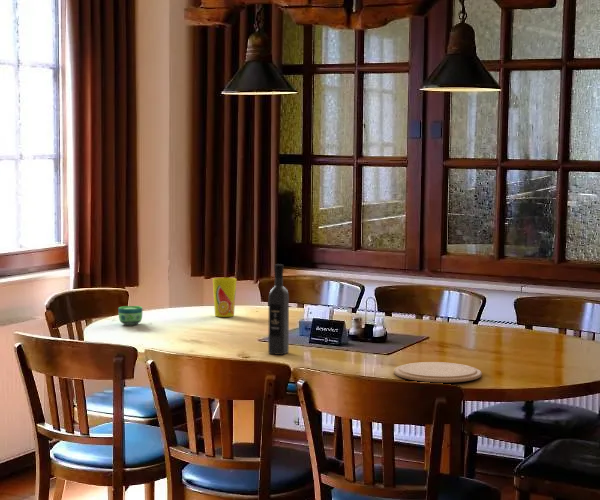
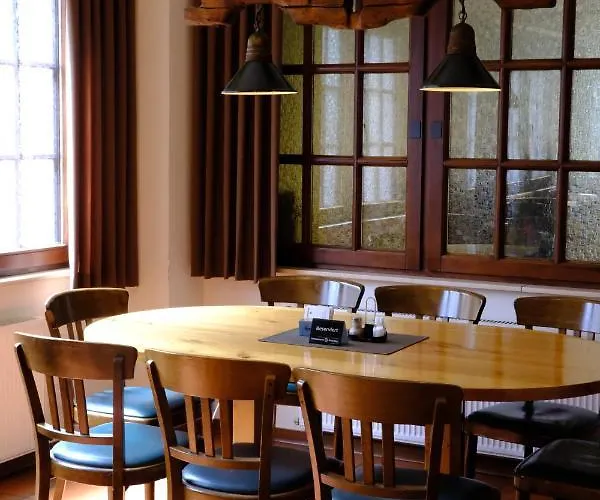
- cup [117,305,143,326]
- wine bottle [267,263,290,356]
- plate [393,361,483,383]
- cup [212,277,237,318]
